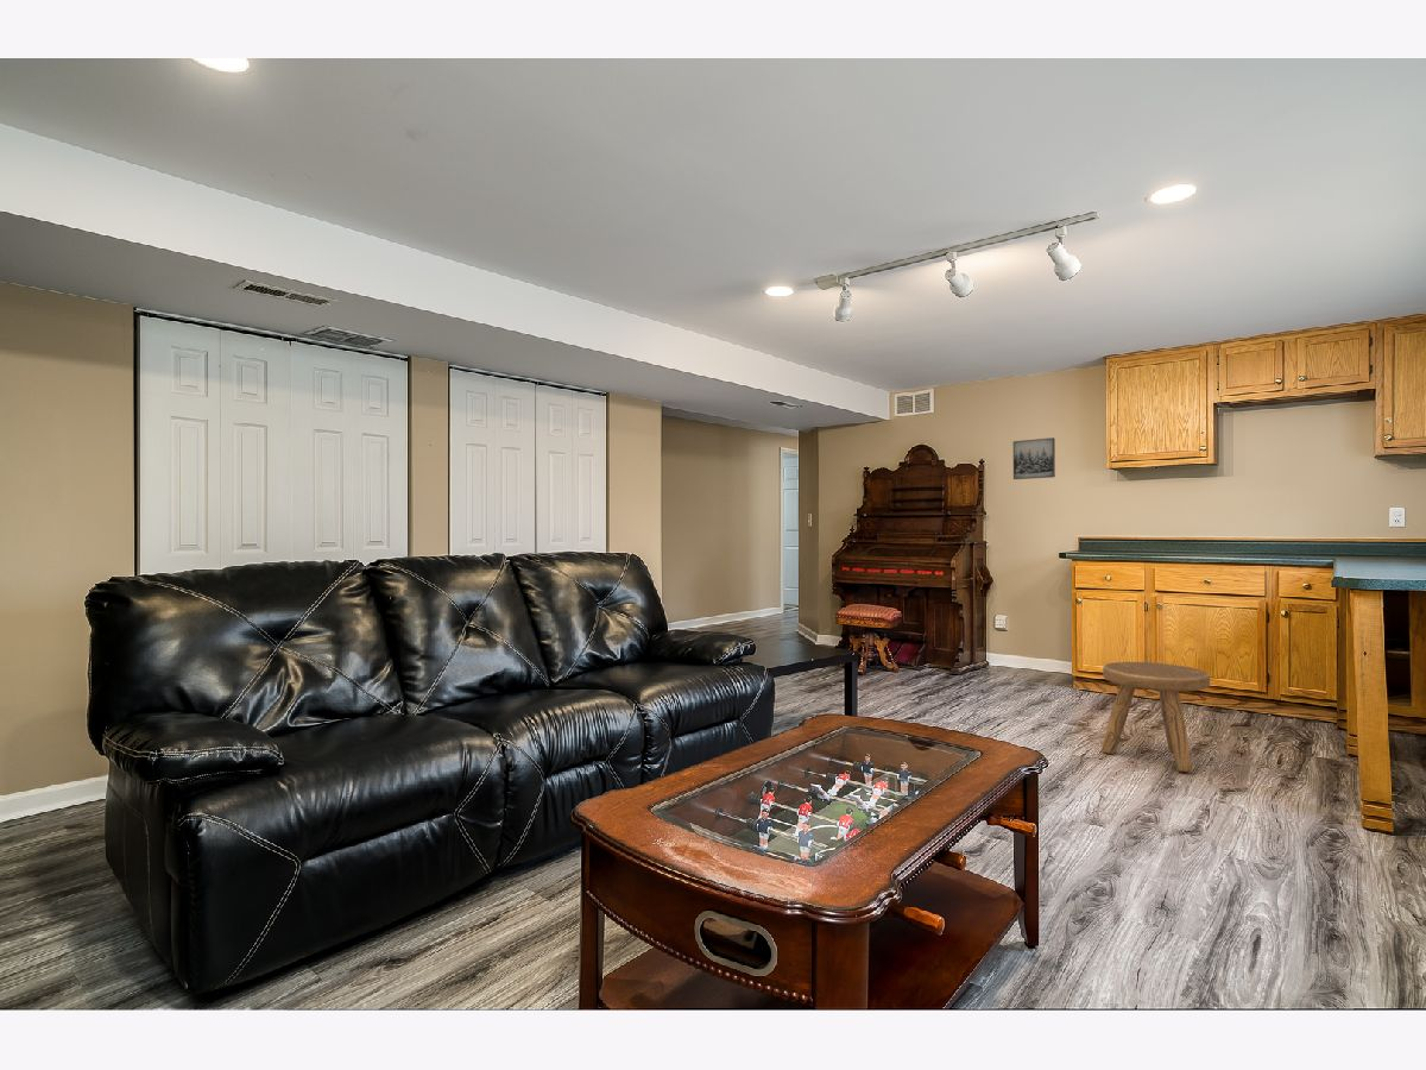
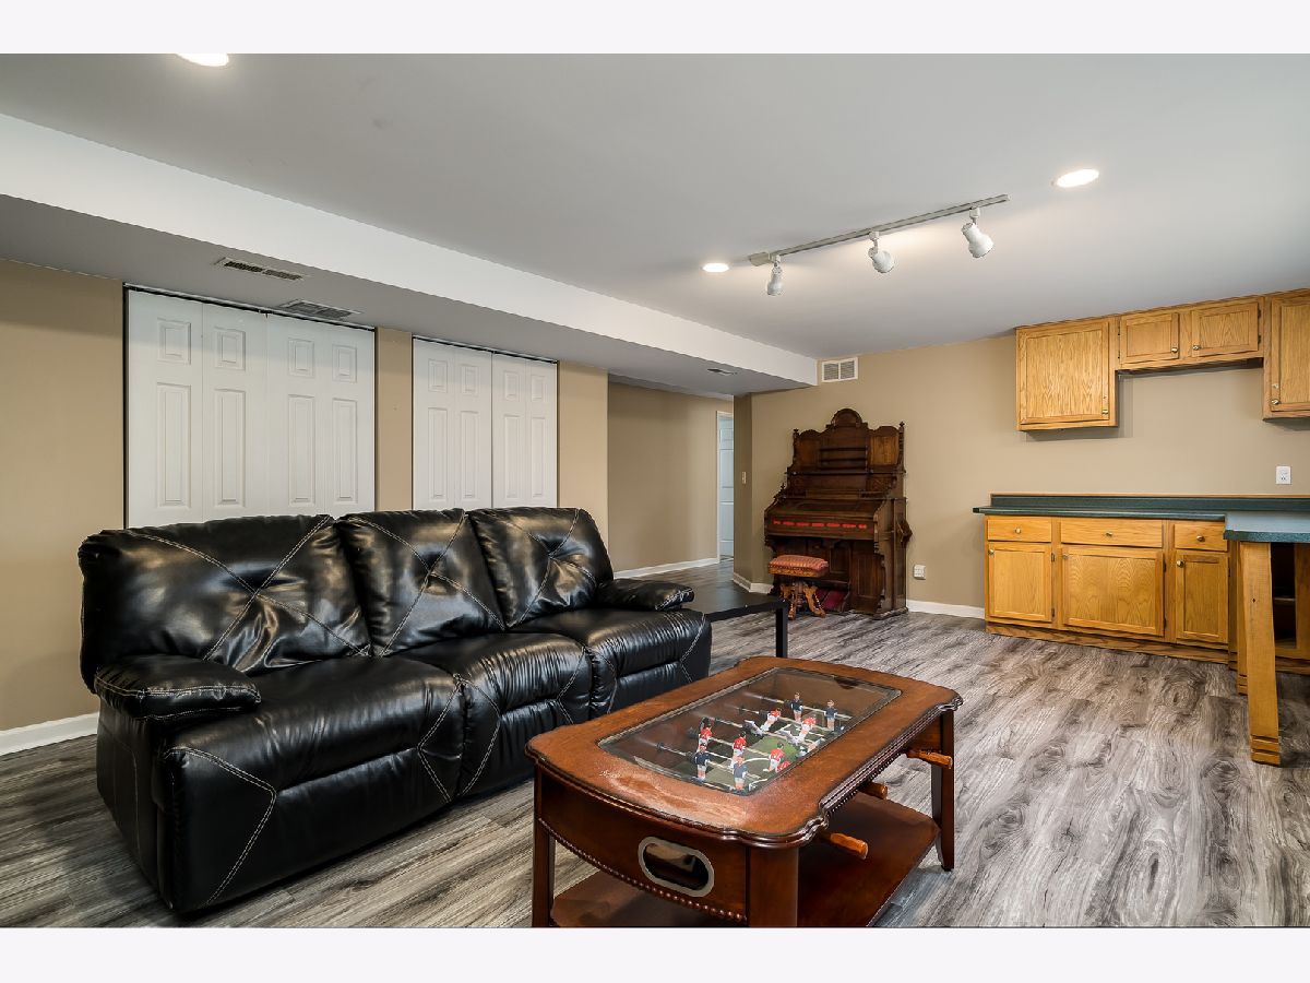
- wall art [1012,436,1056,480]
- stool [1100,661,1211,773]
